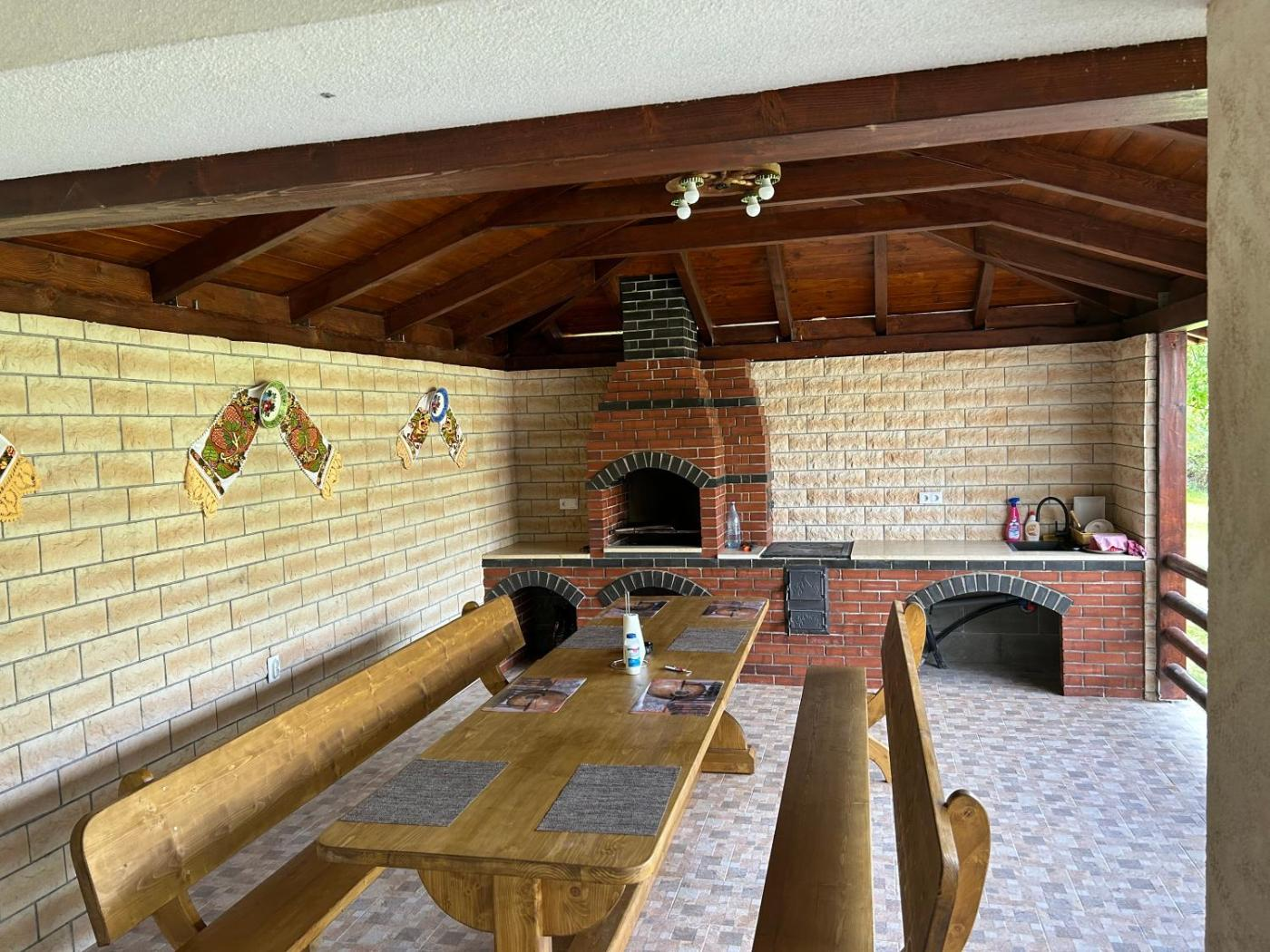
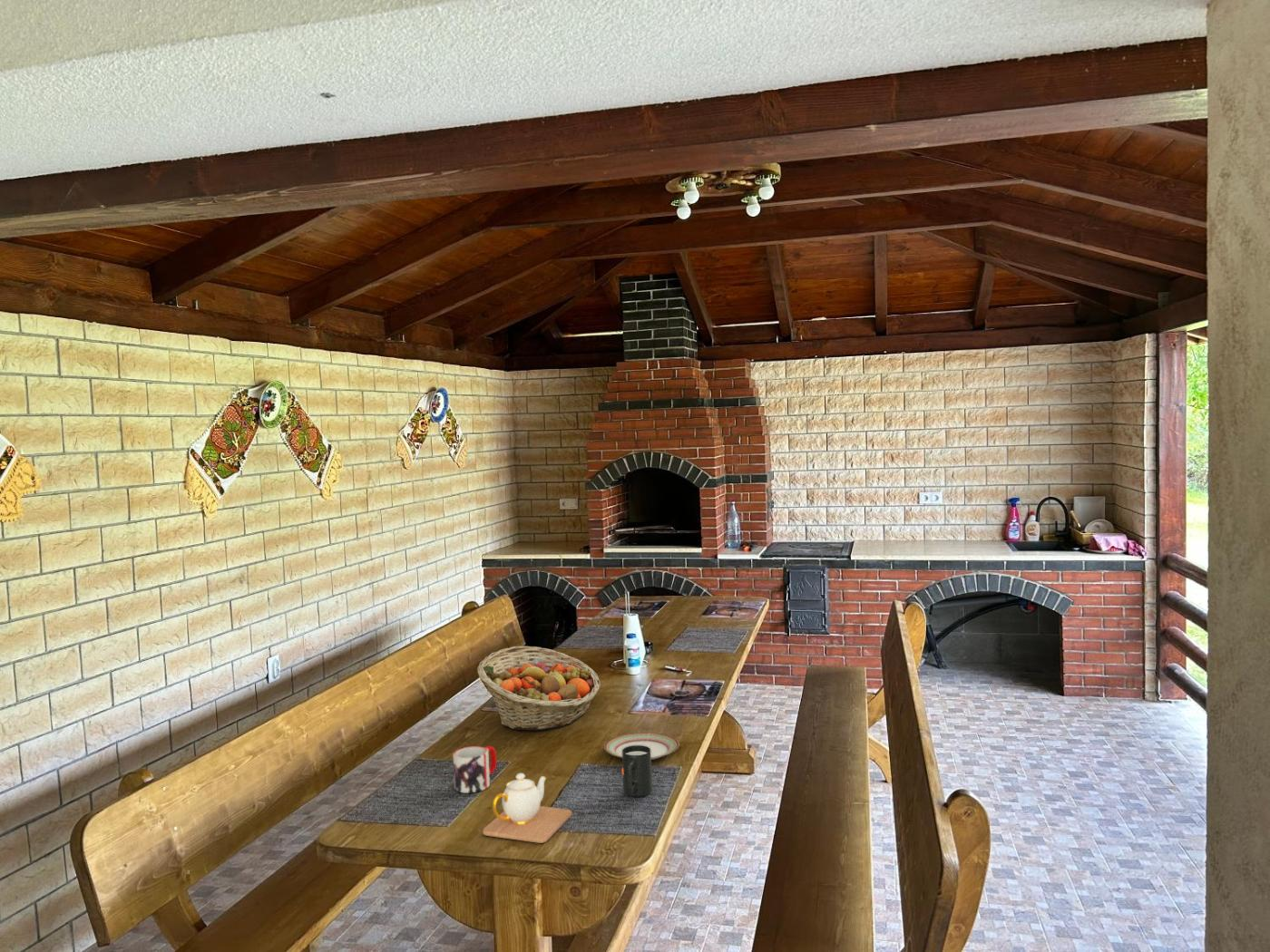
+ plate [603,732,679,761]
+ teapot [482,772,573,844]
+ fruit basket [476,646,601,731]
+ mug [452,745,498,794]
+ mug [620,745,653,798]
